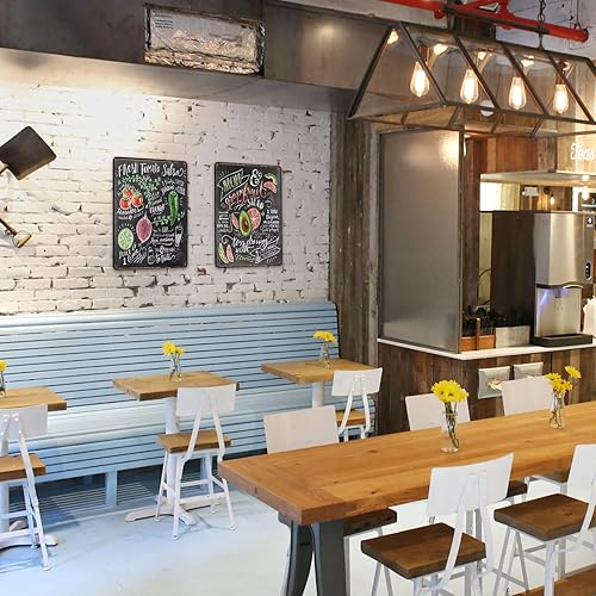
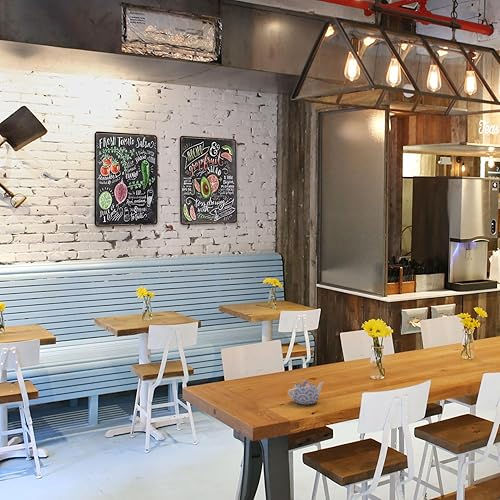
+ teapot [287,379,325,405]
